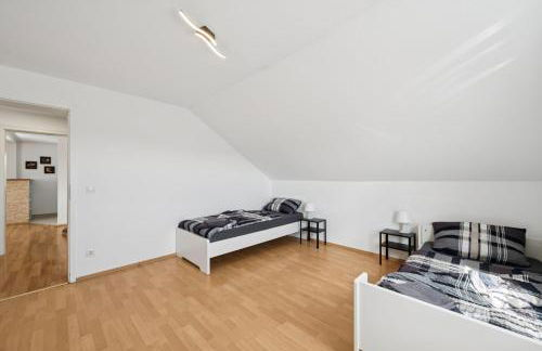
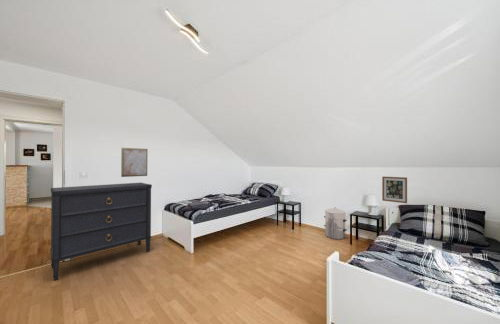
+ wall art [120,147,148,178]
+ waste bin [323,207,348,240]
+ dresser [49,182,153,281]
+ wall art [381,176,408,204]
